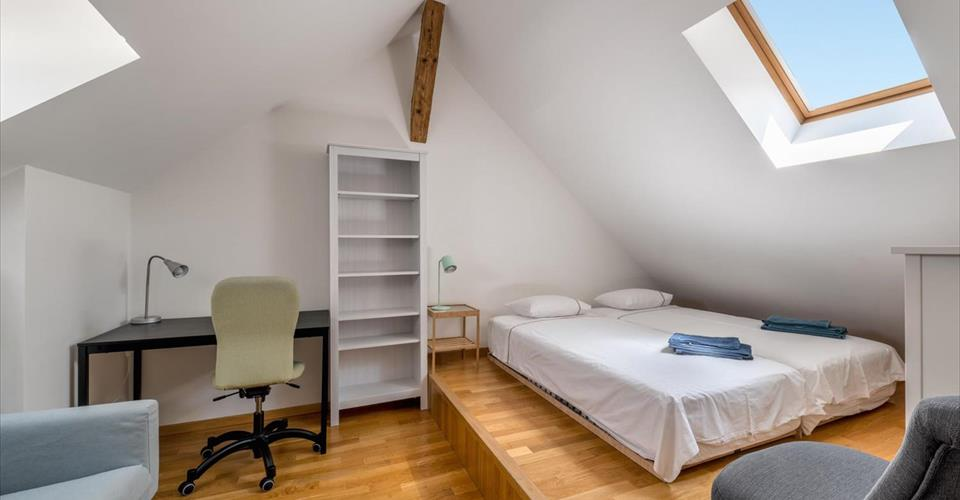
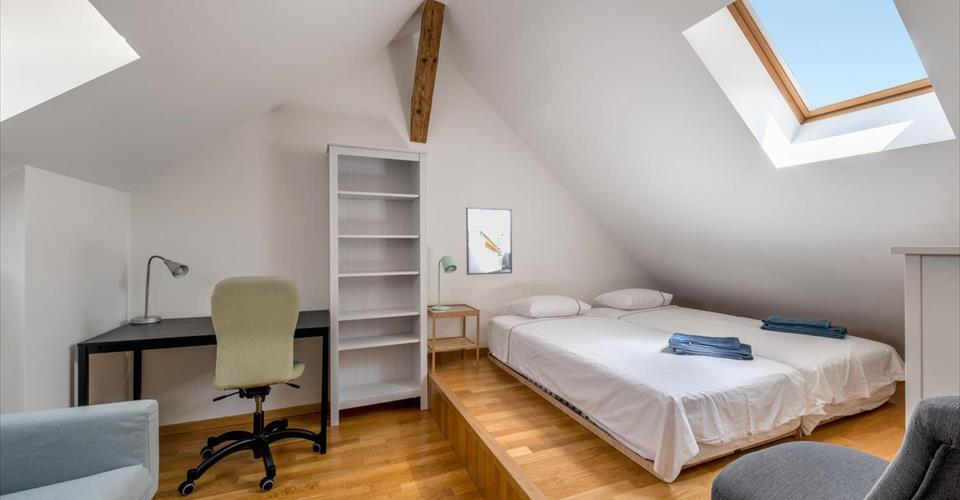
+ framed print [465,206,513,276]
